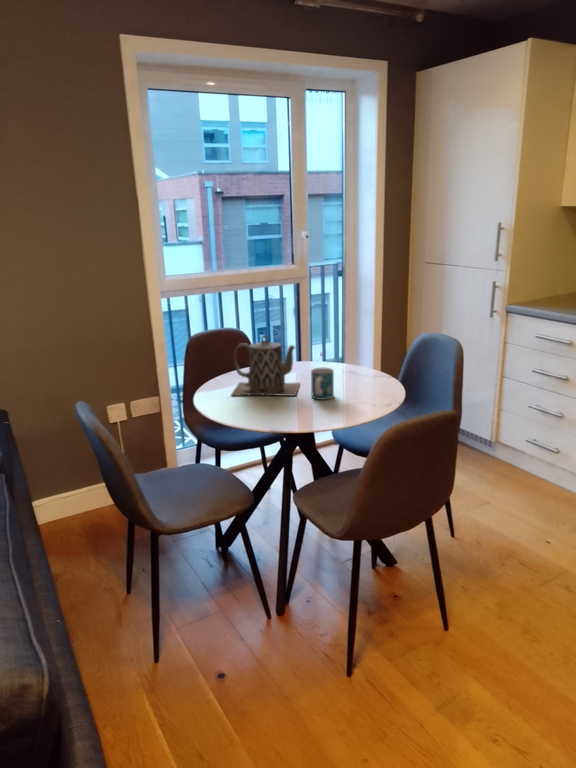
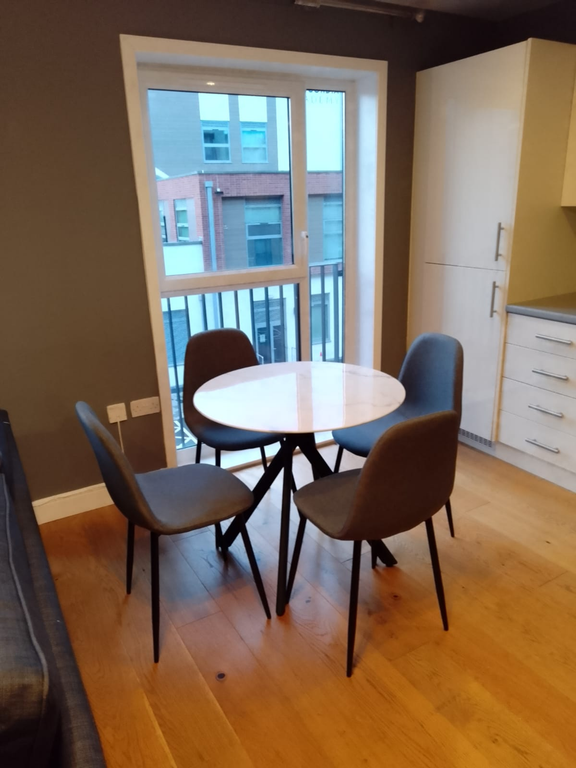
- teapot [230,334,301,397]
- mug [310,367,335,401]
